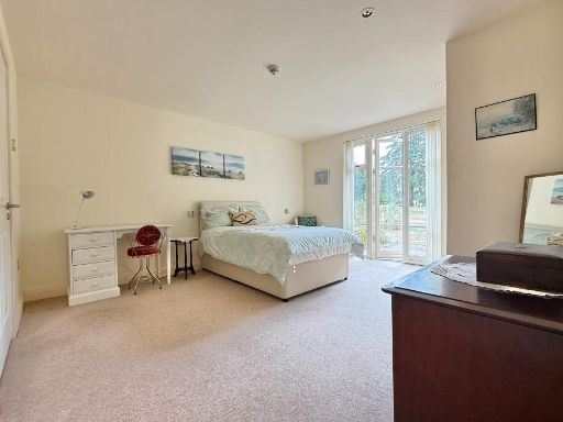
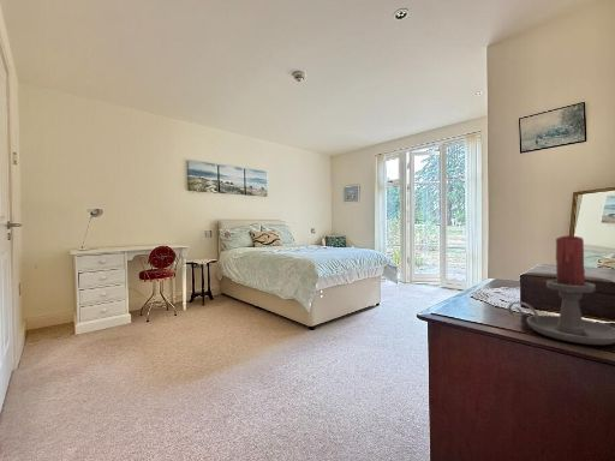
+ candle holder [507,234,615,346]
